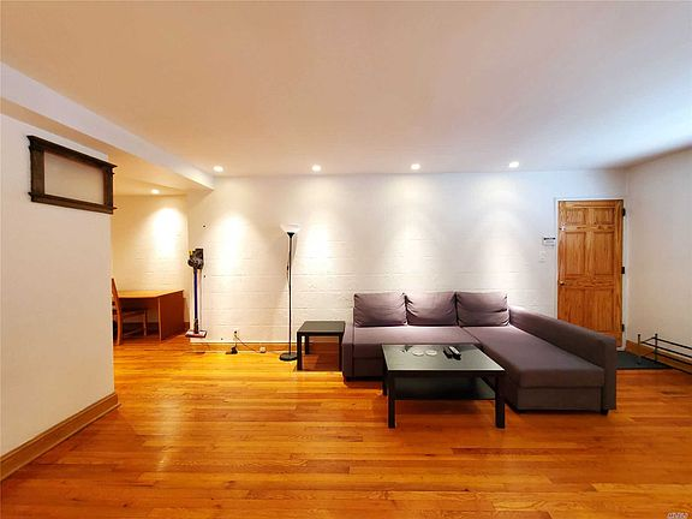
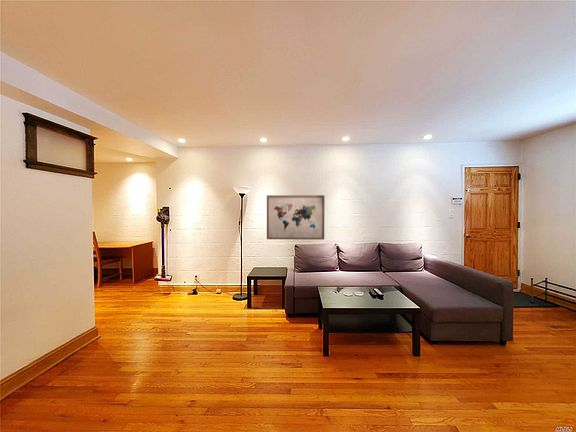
+ wall art [266,194,326,241]
